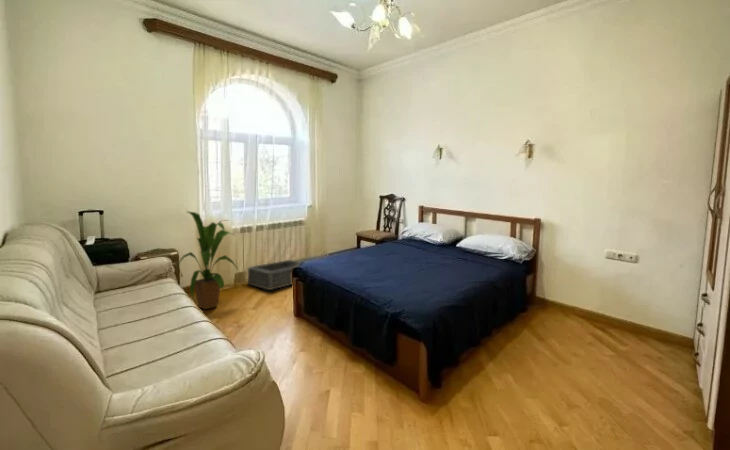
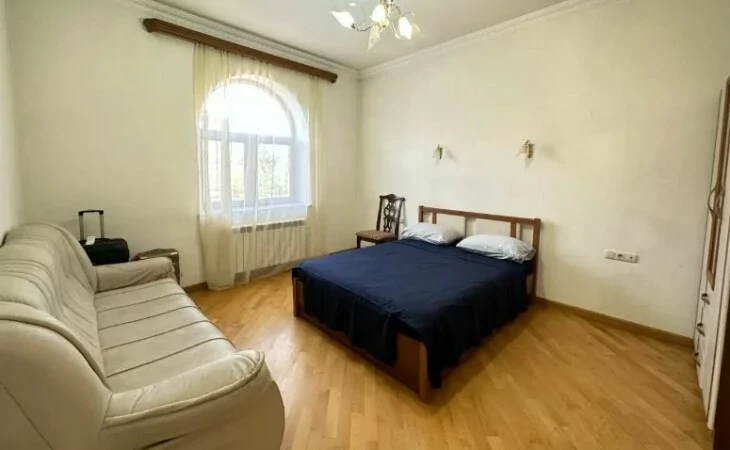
- house plant [174,210,245,310]
- basket [247,259,300,291]
